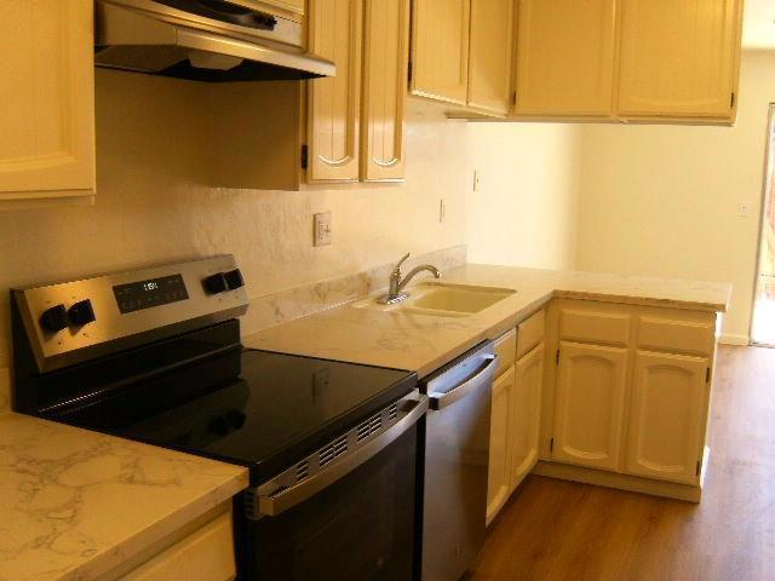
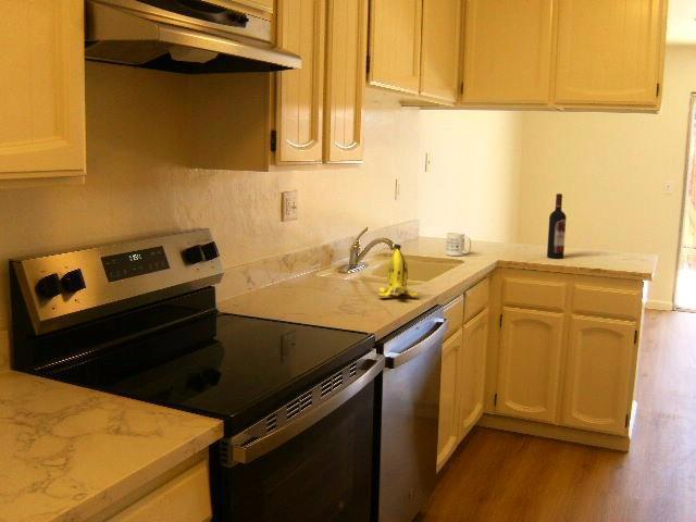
+ mug [445,232,472,257]
+ banana [376,243,420,299]
+ wine bottle [546,192,568,259]
